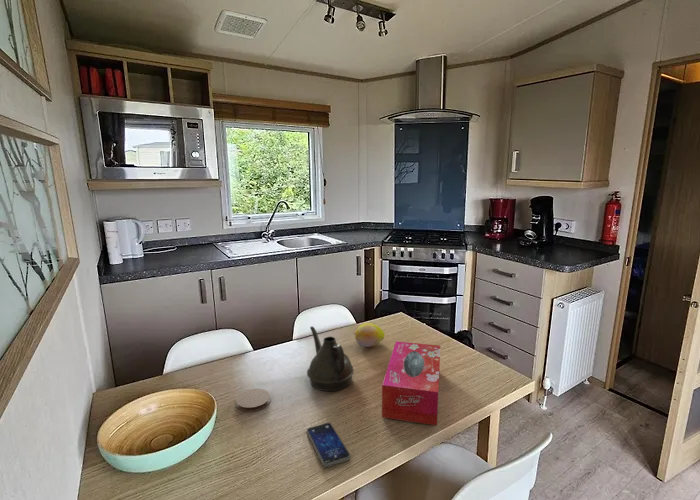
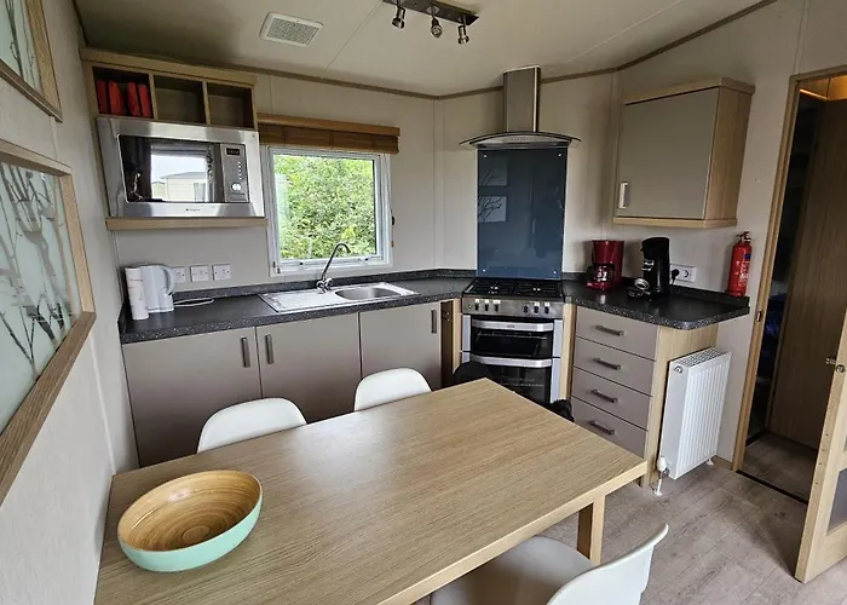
- teapot [306,325,355,392]
- smartphone [305,422,352,468]
- fruit [353,322,386,348]
- tissue box [381,340,441,426]
- coaster [235,388,271,413]
